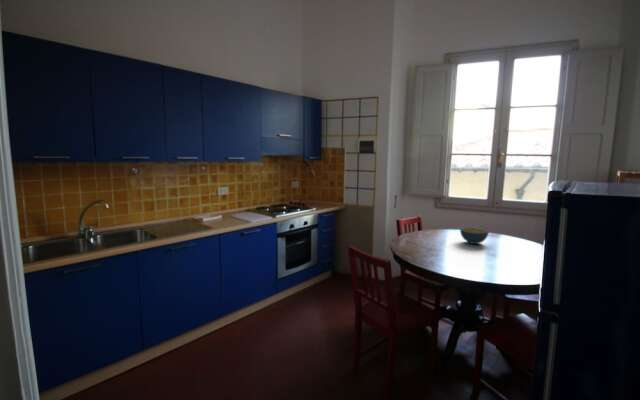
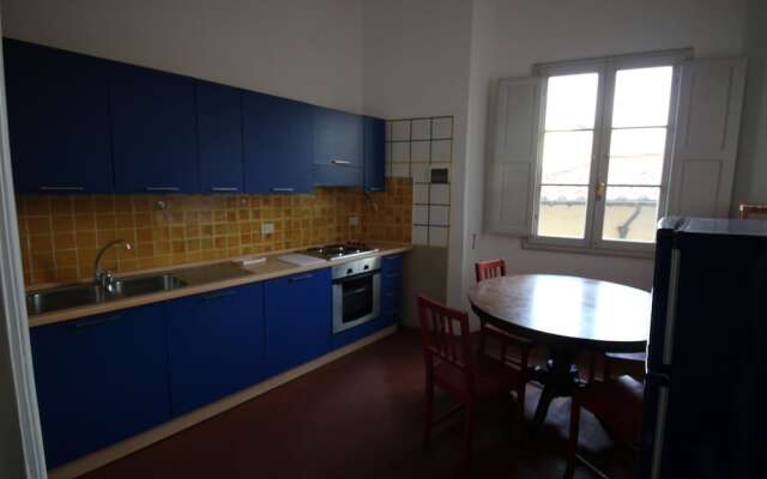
- cereal bowl [459,227,490,245]
